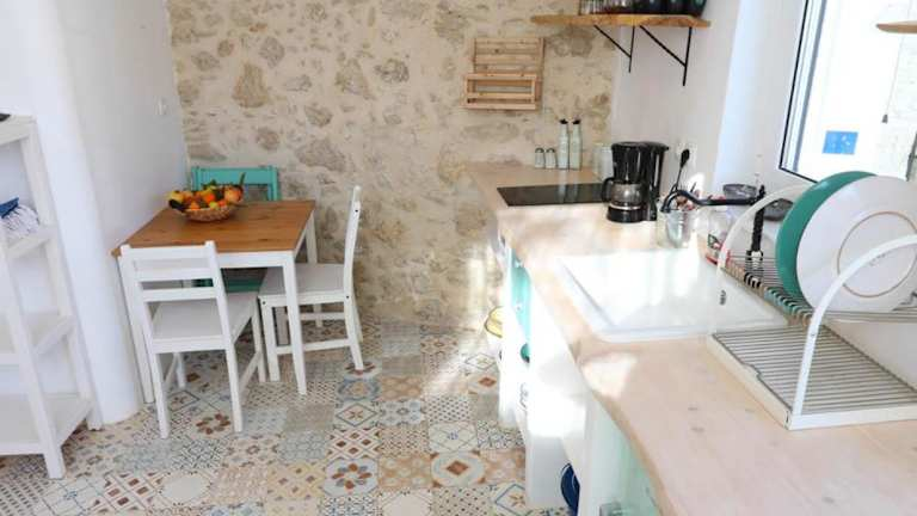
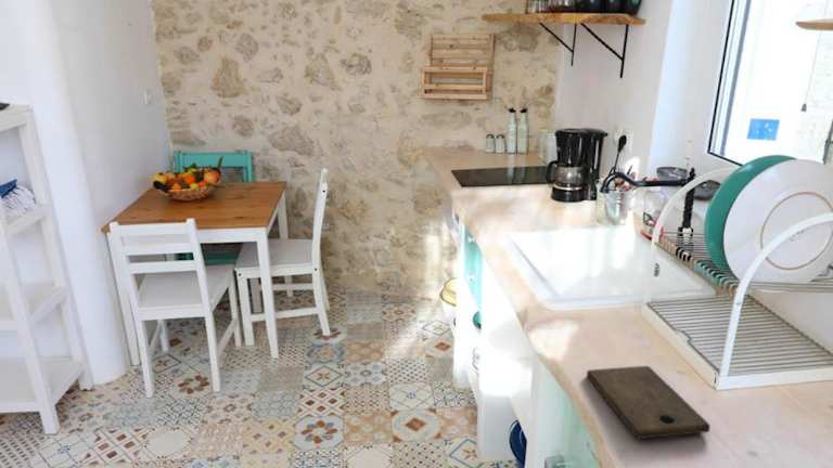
+ cutting board [586,365,712,440]
